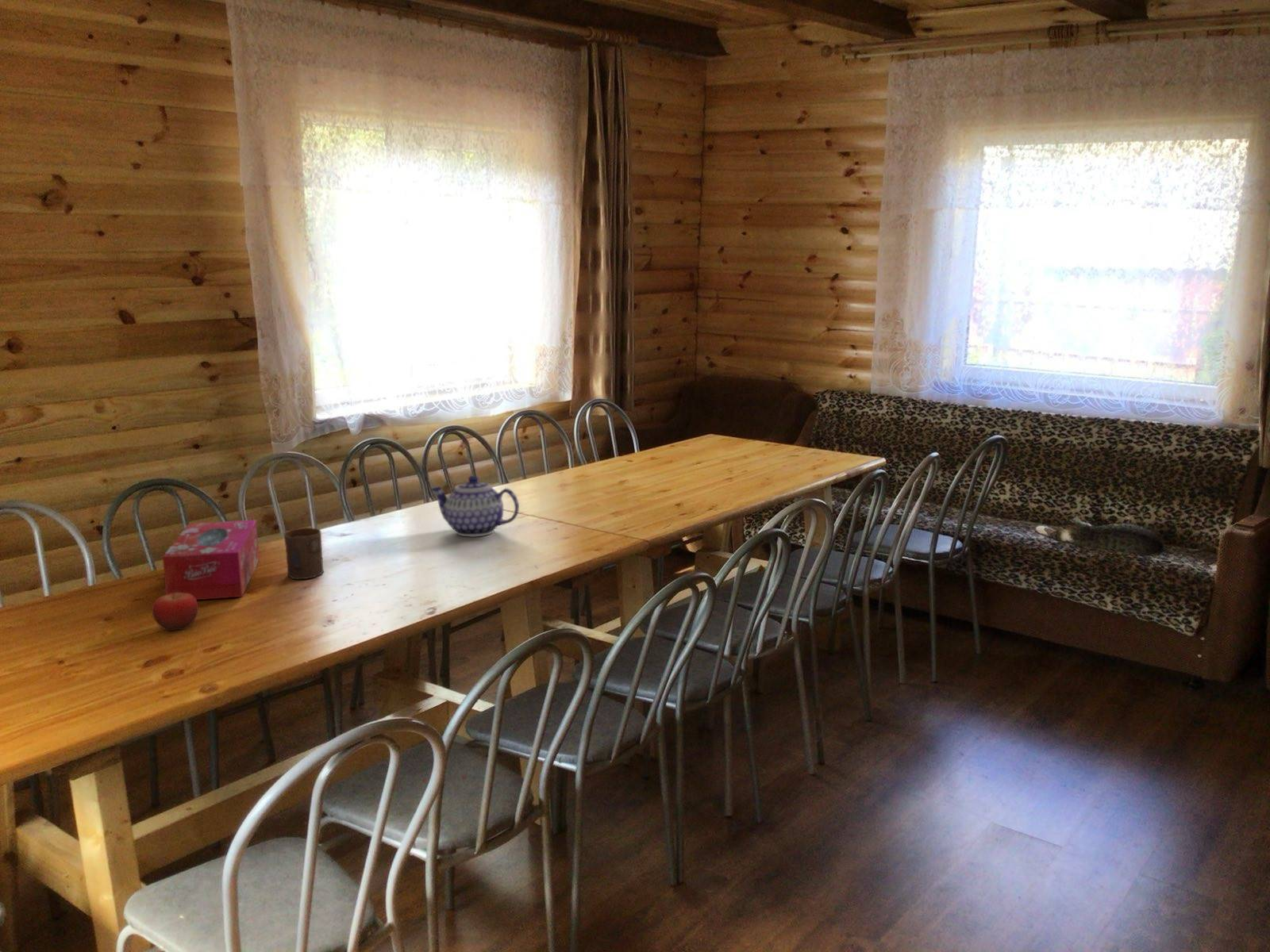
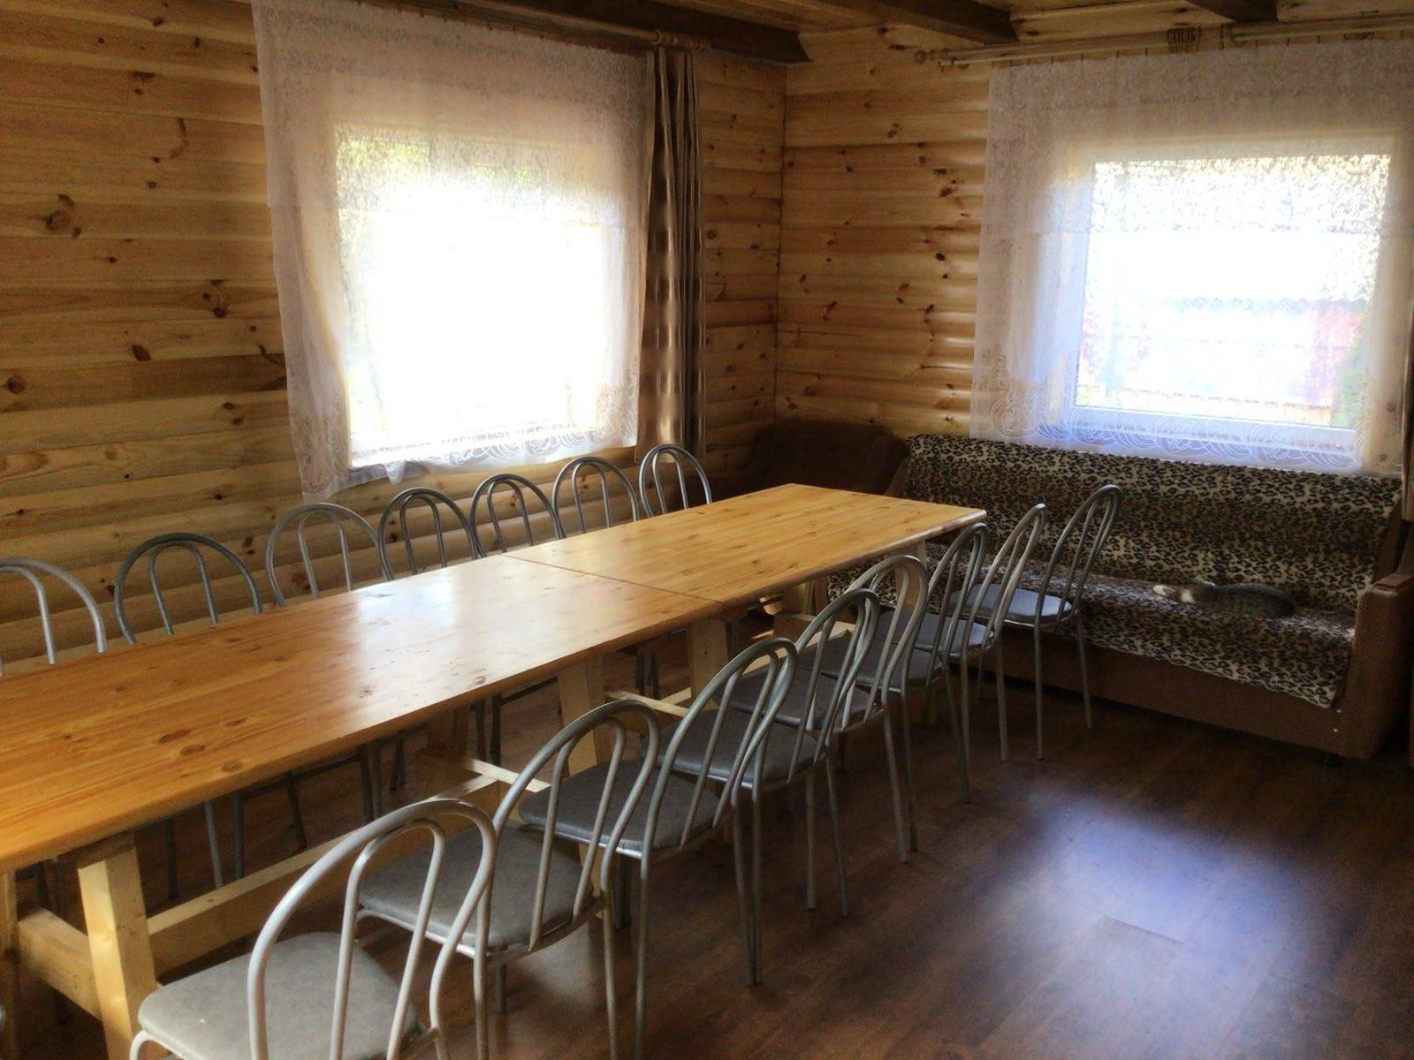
- fruit [152,589,199,631]
- teapot [429,475,520,537]
- tissue box [162,519,260,601]
- cup [283,527,324,580]
